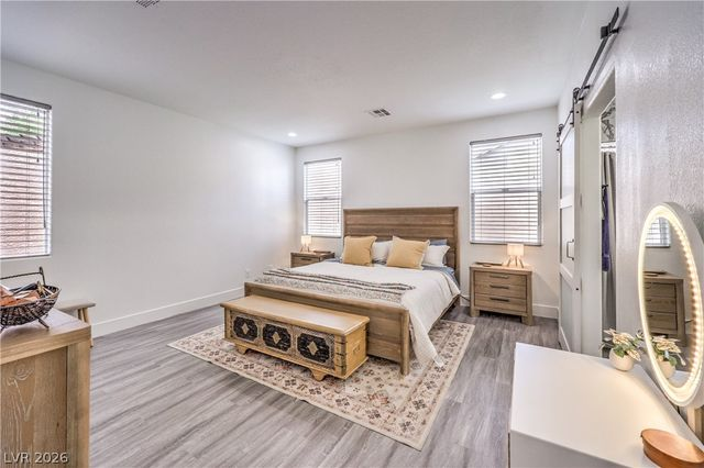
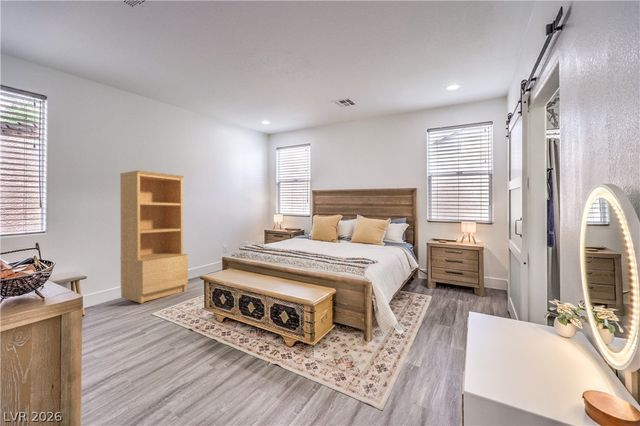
+ bookcase [119,169,189,304]
